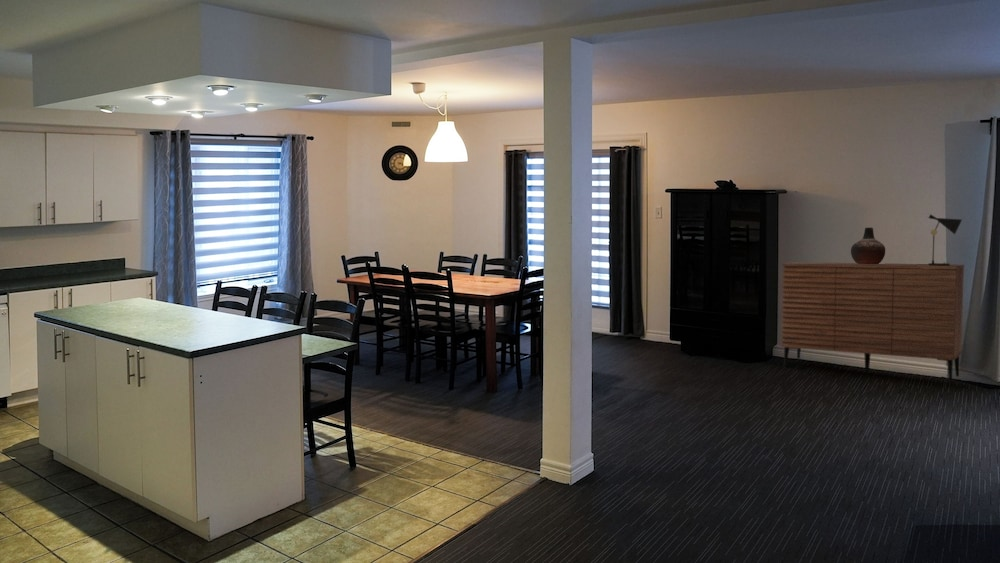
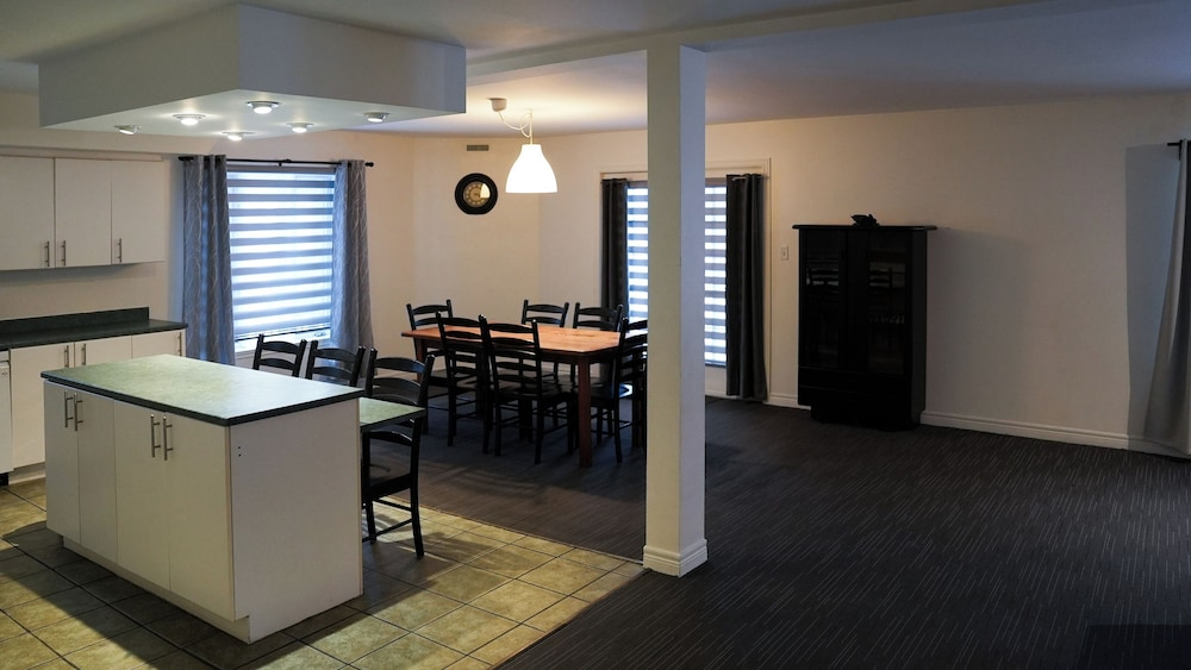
- sideboard [780,261,965,385]
- vase [850,226,886,264]
- table lamp [918,213,963,266]
